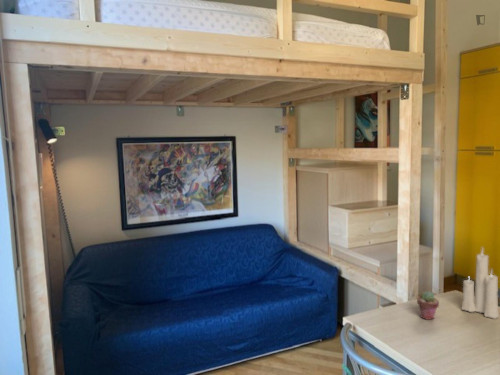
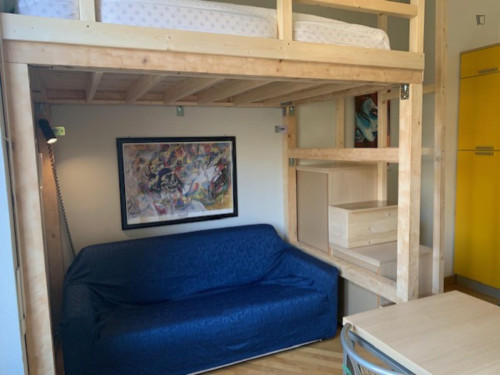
- potted succulent [416,290,440,321]
- candle [460,246,500,320]
